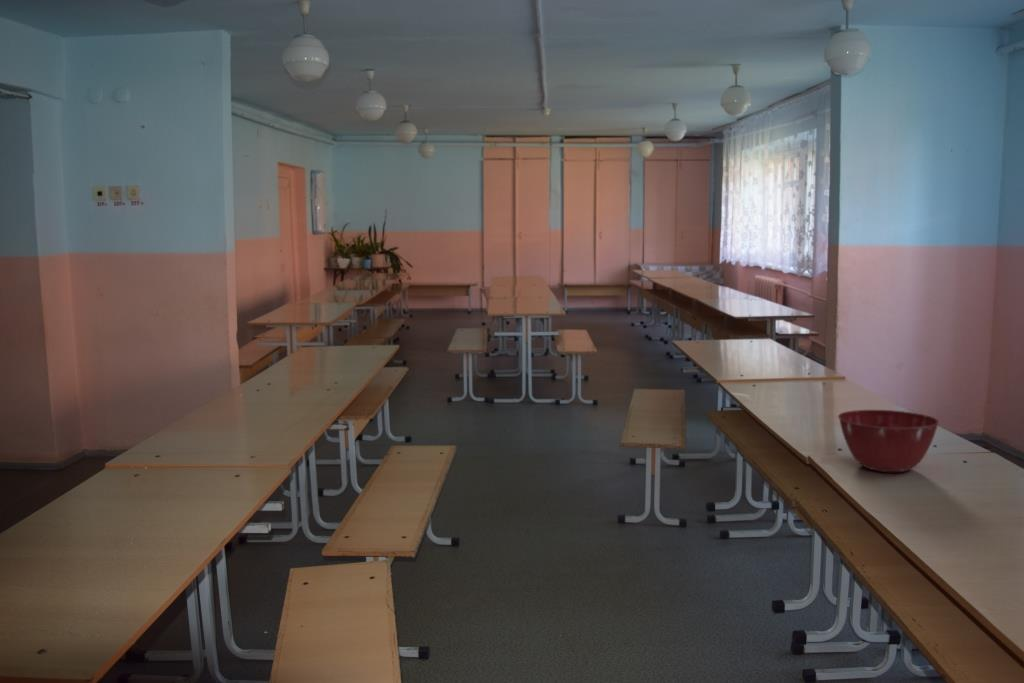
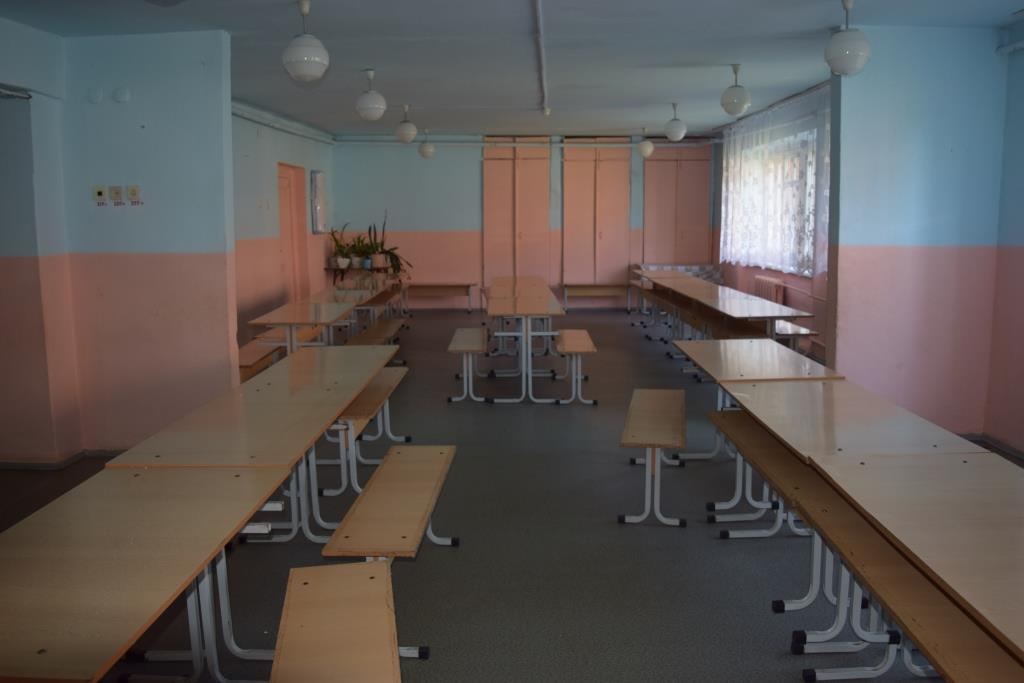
- mixing bowl [837,409,941,473]
